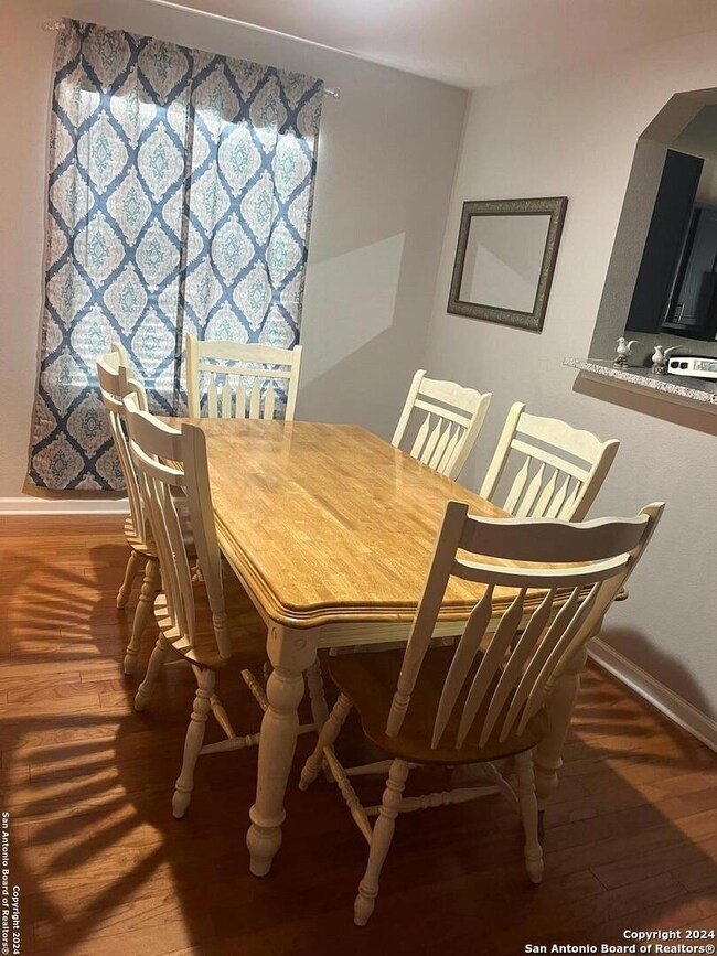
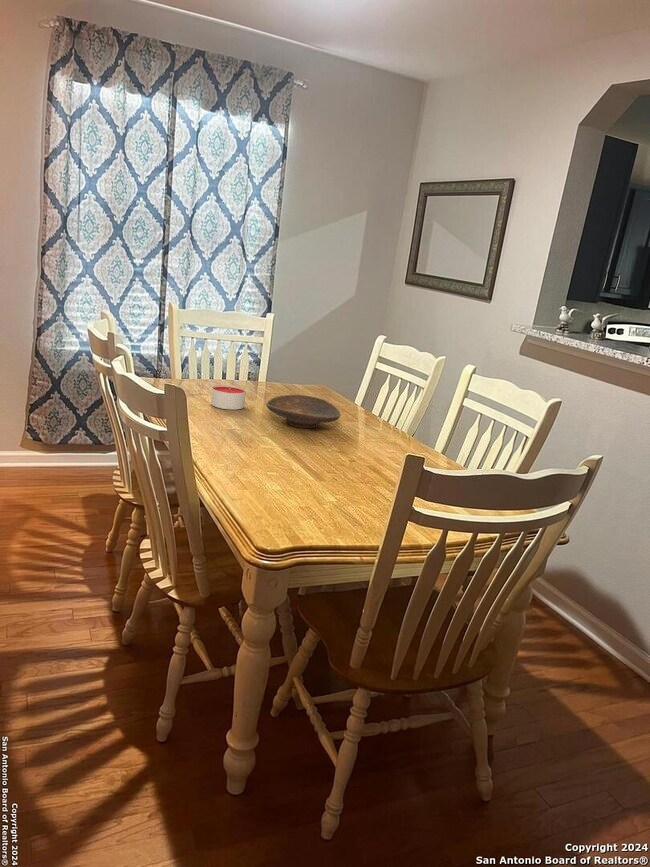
+ decorative bowl [265,394,342,429]
+ candle [210,384,247,411]
